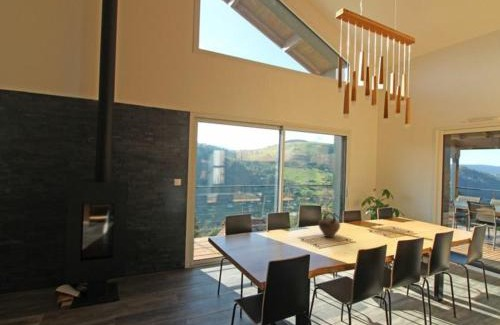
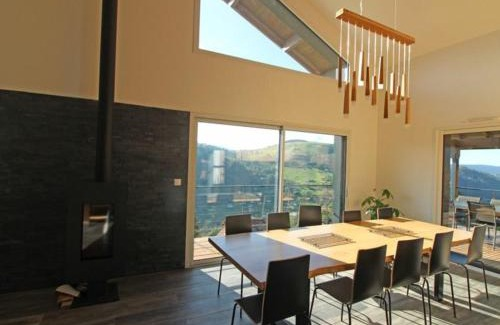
- jug [317,211,341,238]
